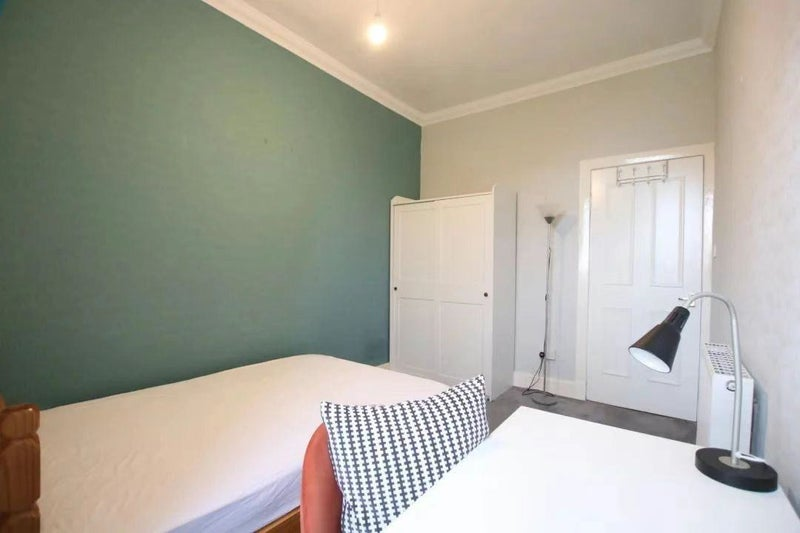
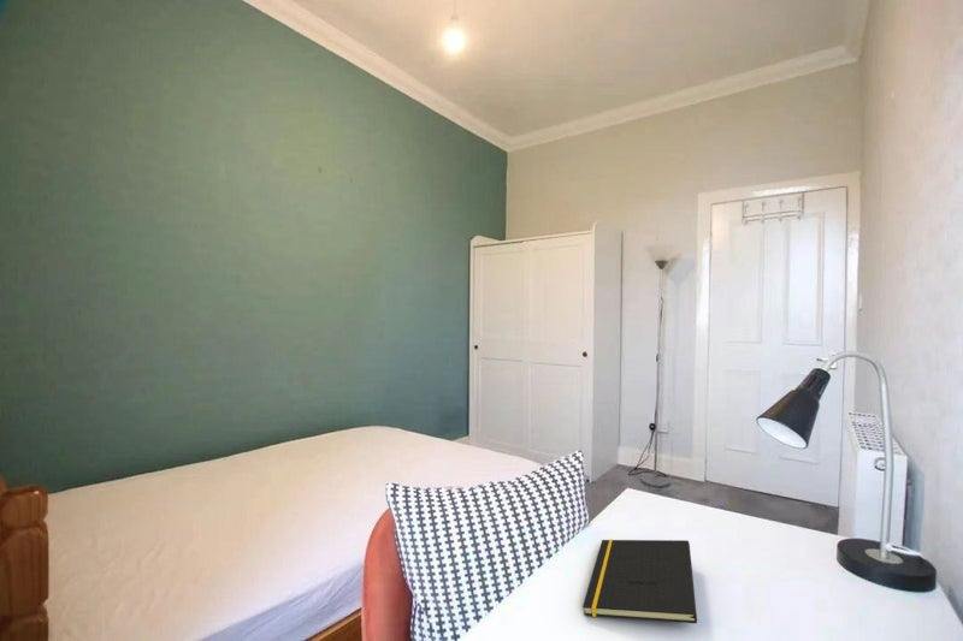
+ notepad [581,539,698,624]
